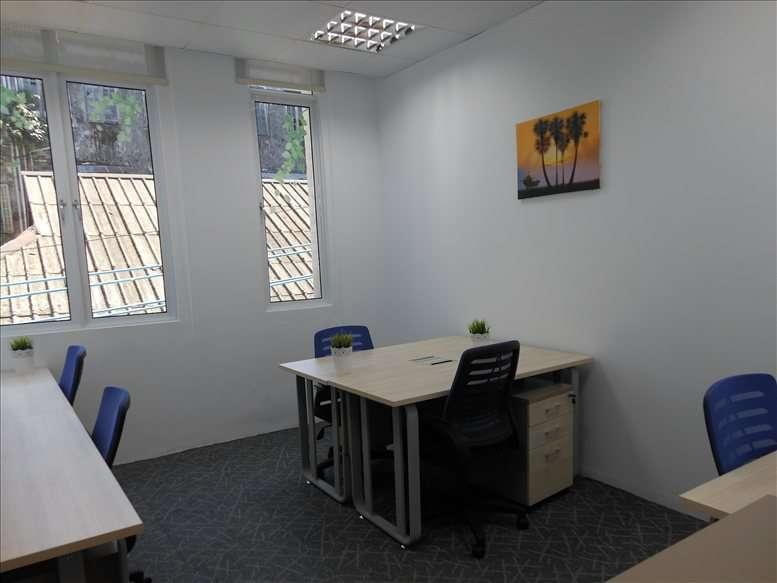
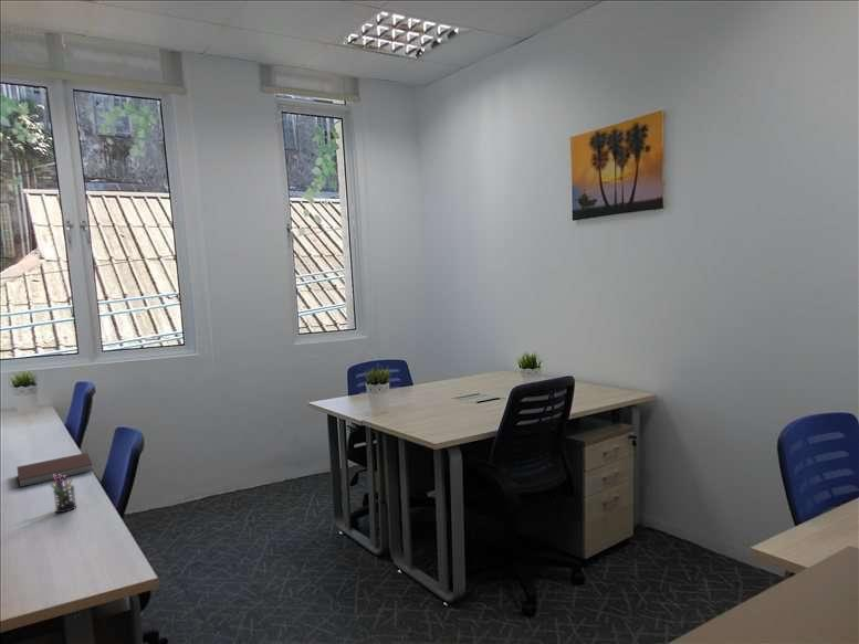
+ notebook [17,452,94,488]
+ pen holder [50,474,77,514]
